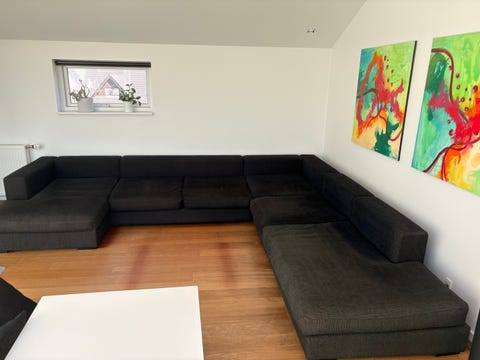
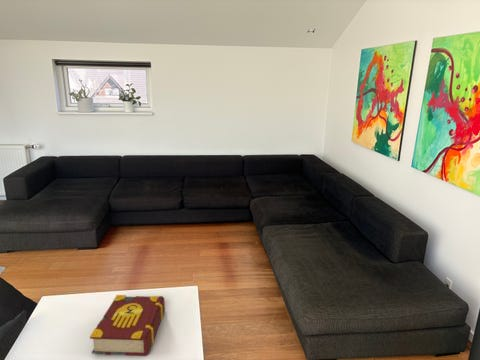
+ book [89,294,166,357]
